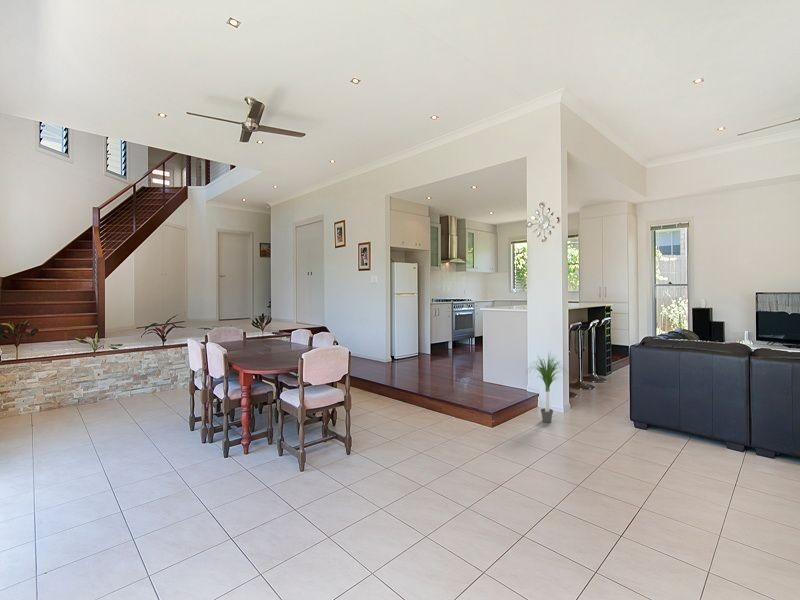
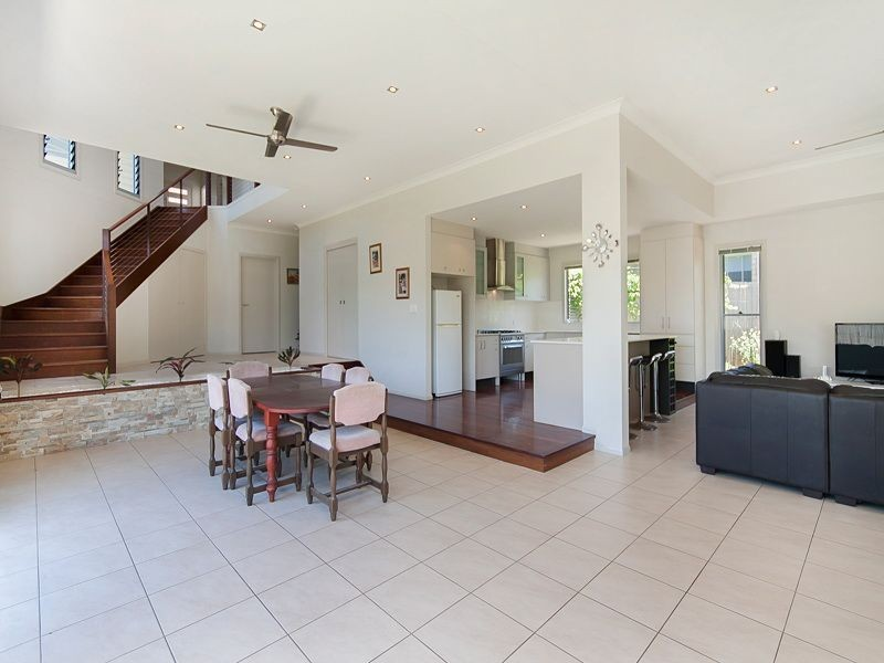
- potted plant [526,351,572,423]
